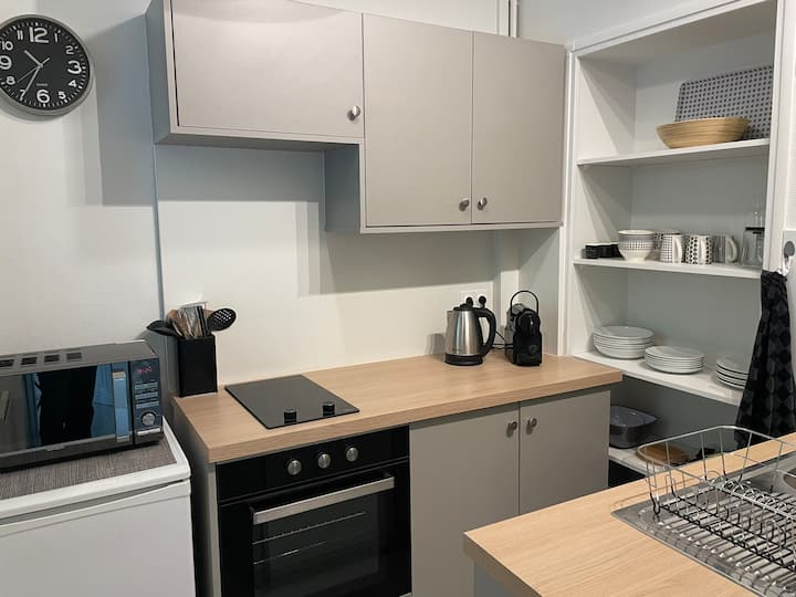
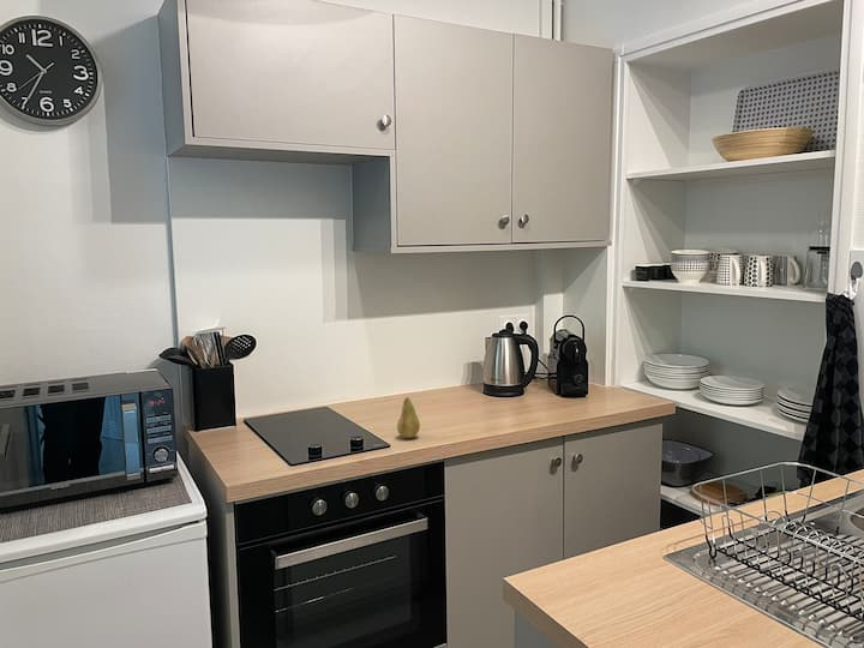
+ fruit [396,396,421,439]
